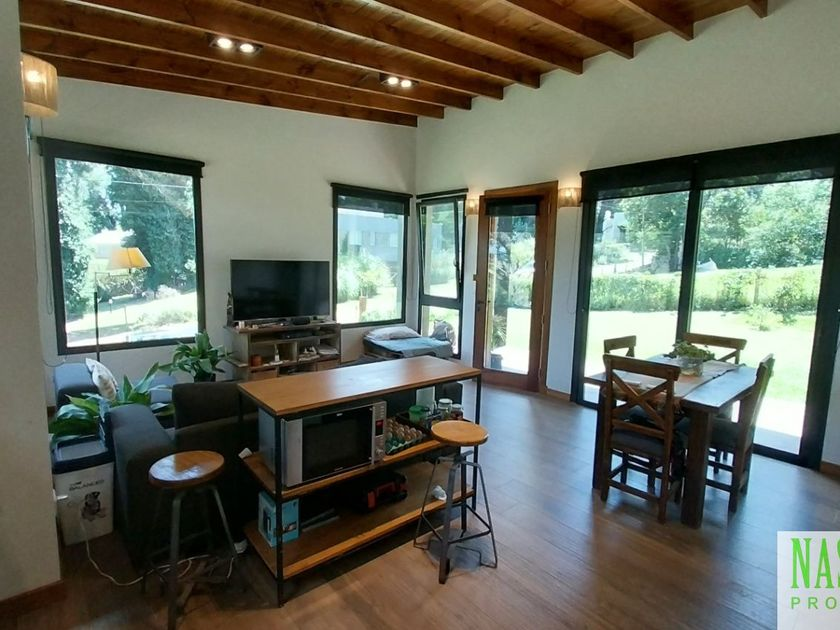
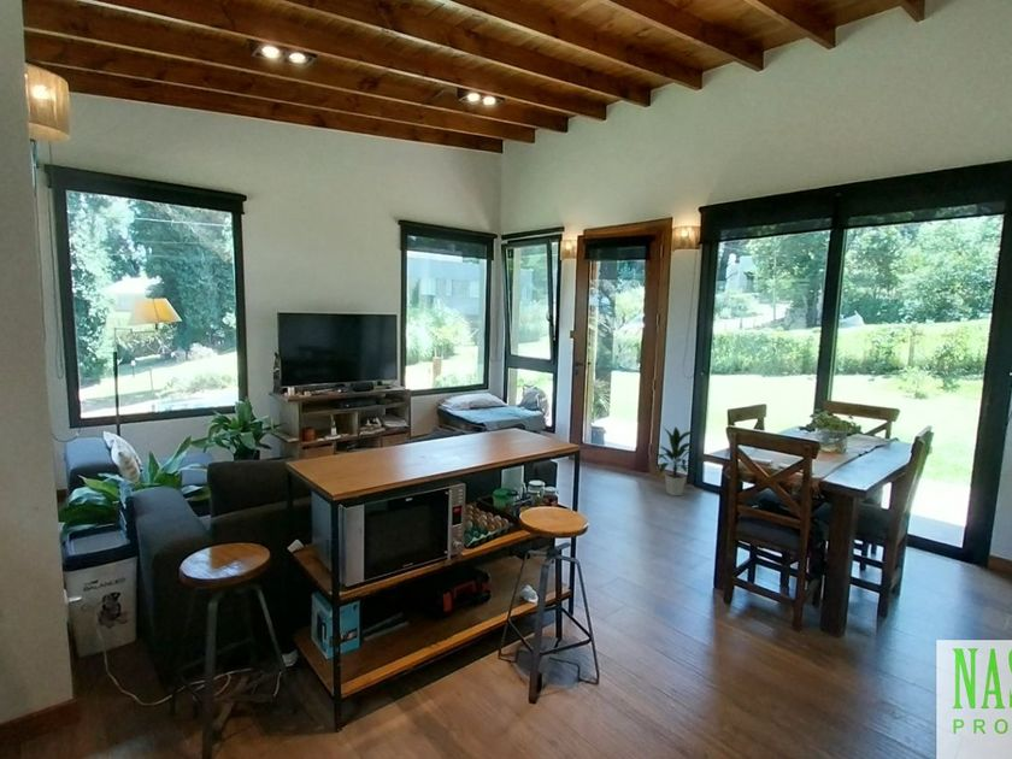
+ indoor plant [649,425,704,498]
